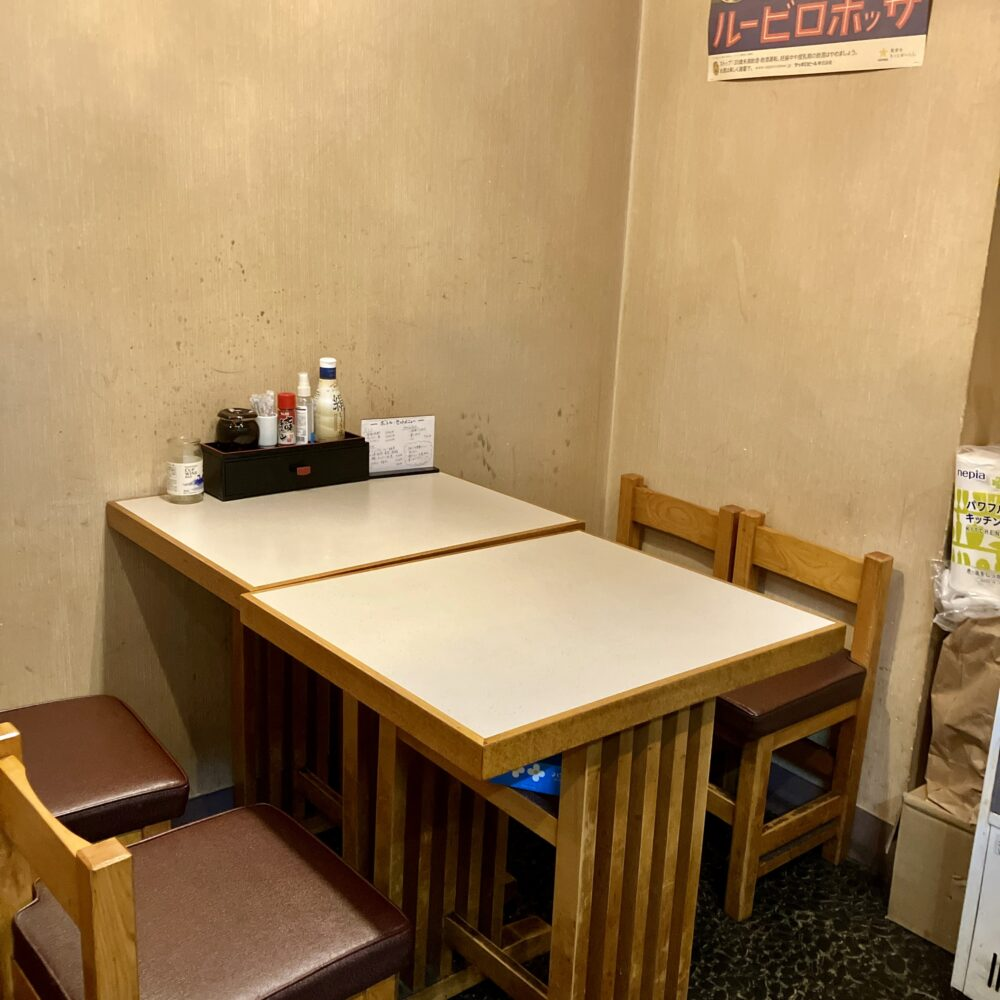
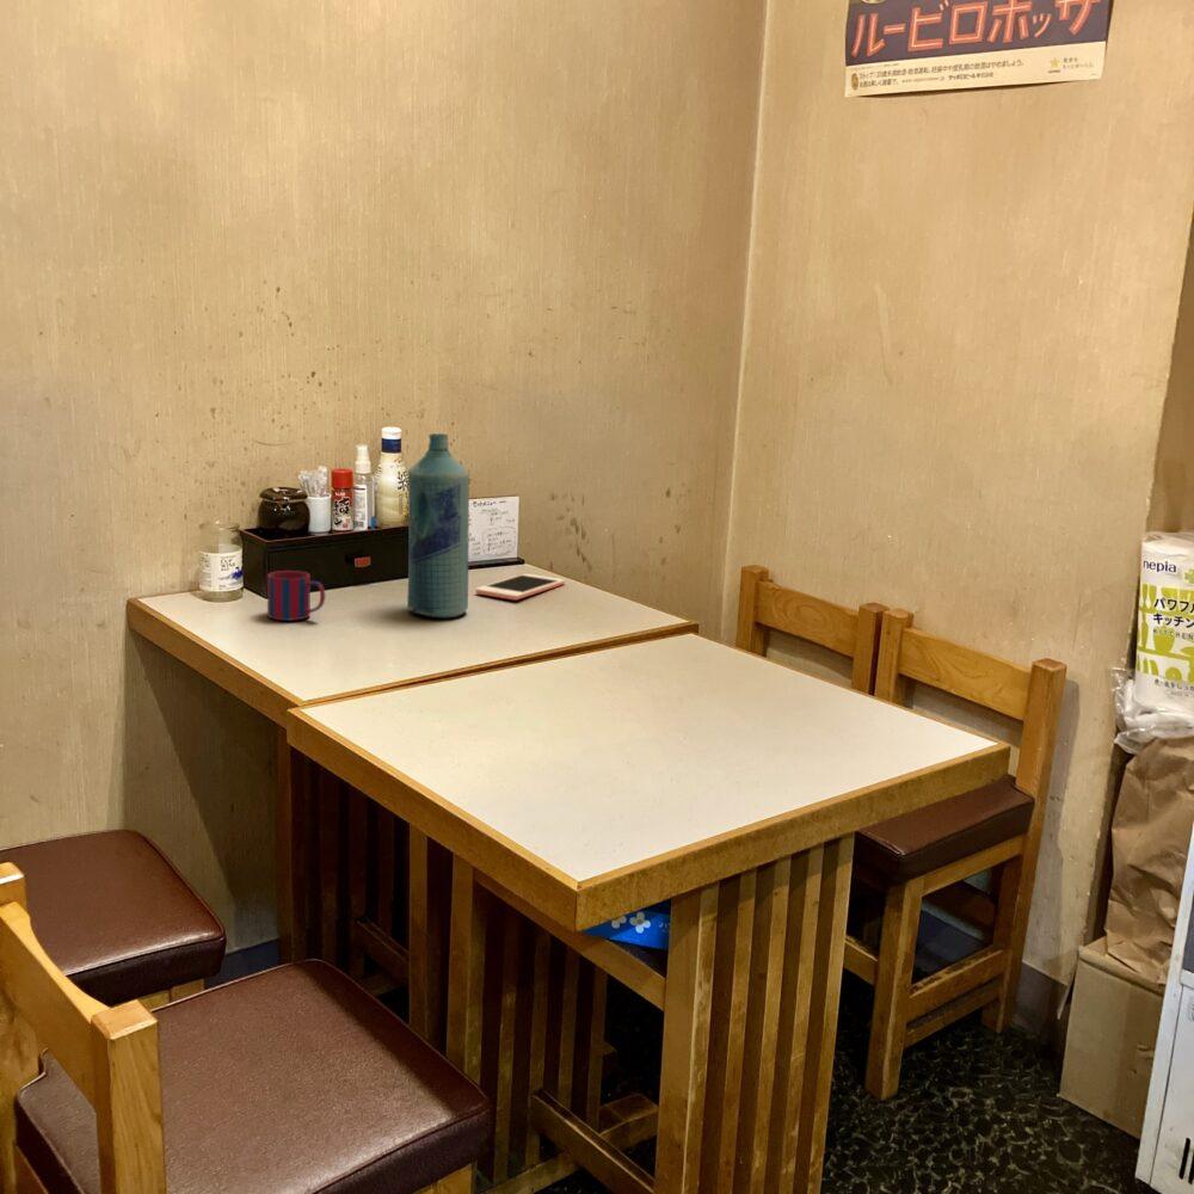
+ cell phone [474,573,566,601]
+ mug [266,570,326,622]
+ bottle [406,432,470,618]
